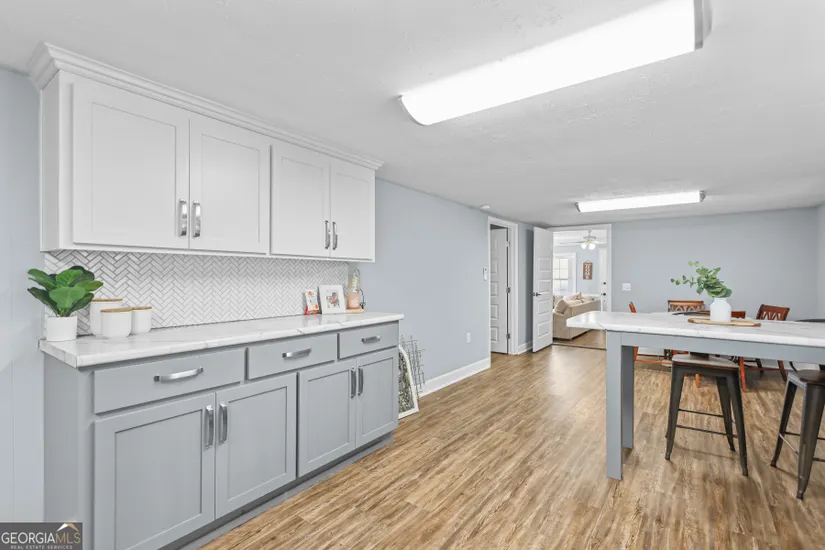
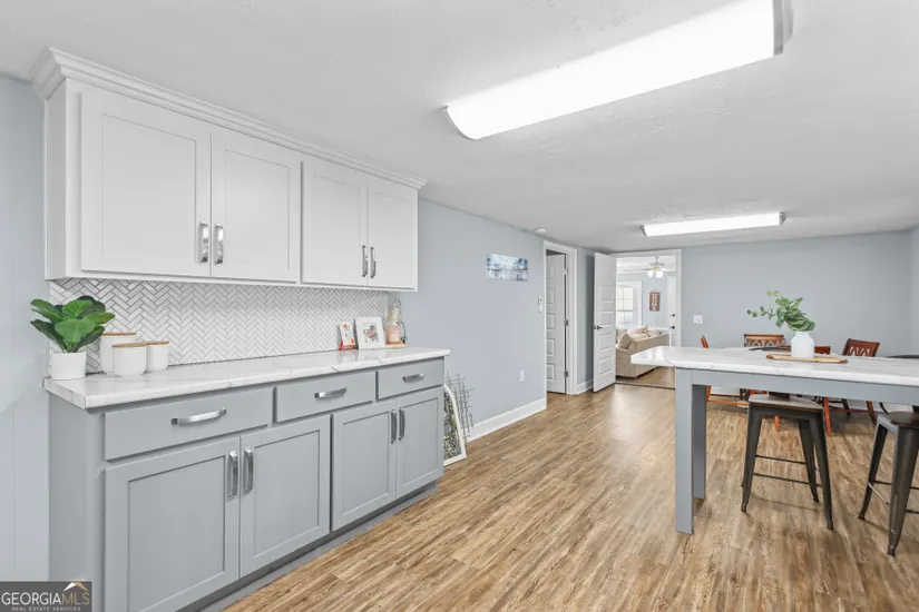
+ wall art [485,253,529,283]
